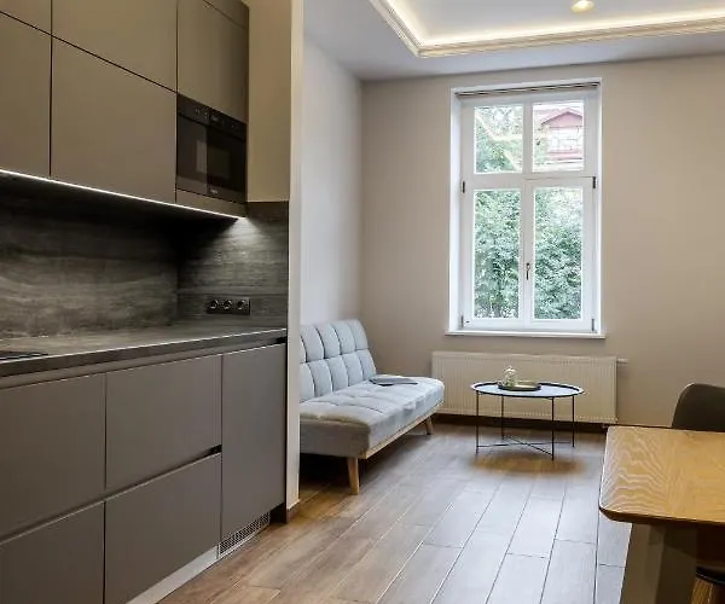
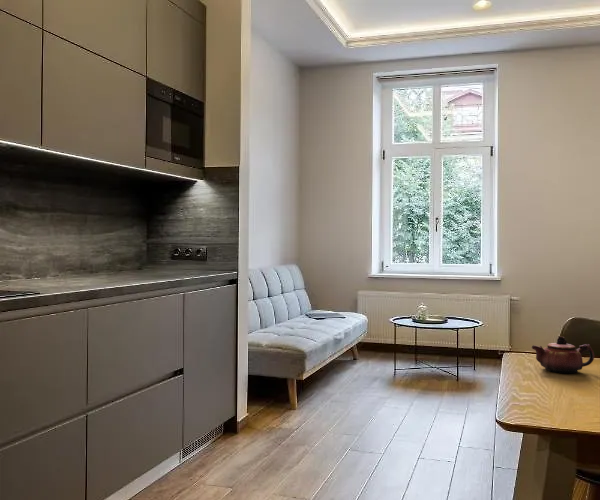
+ teapot [531,335,595,374]
